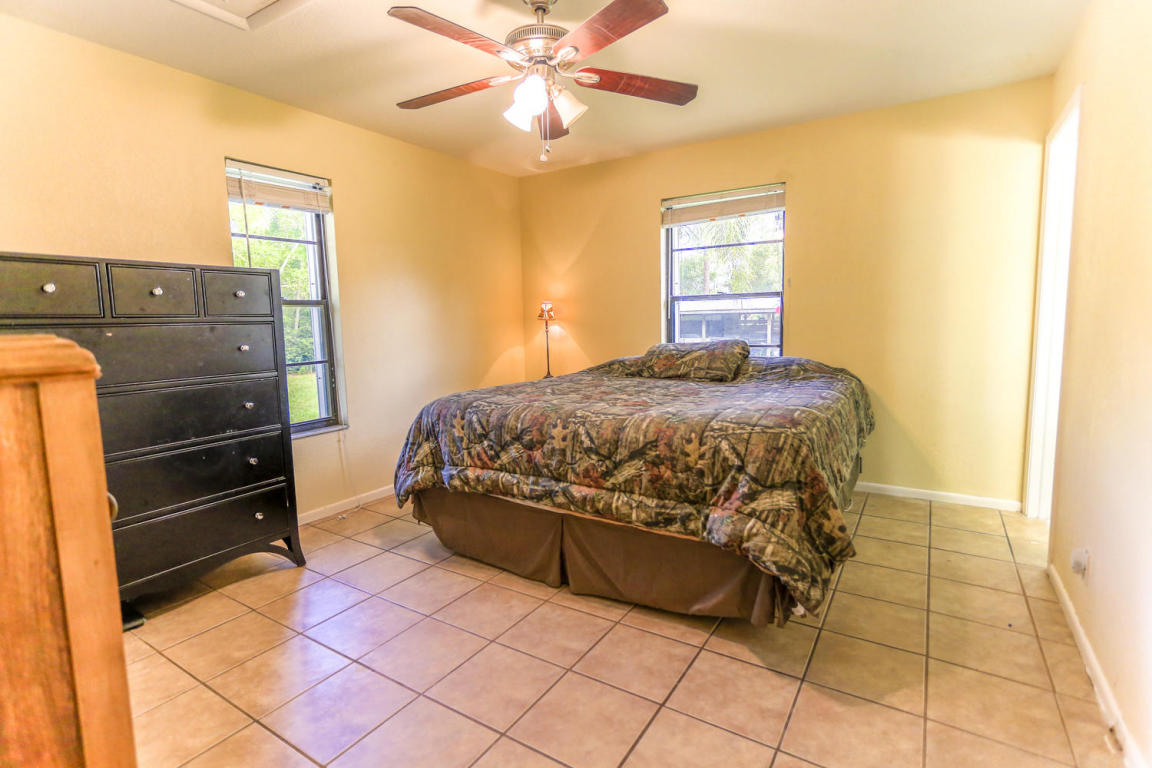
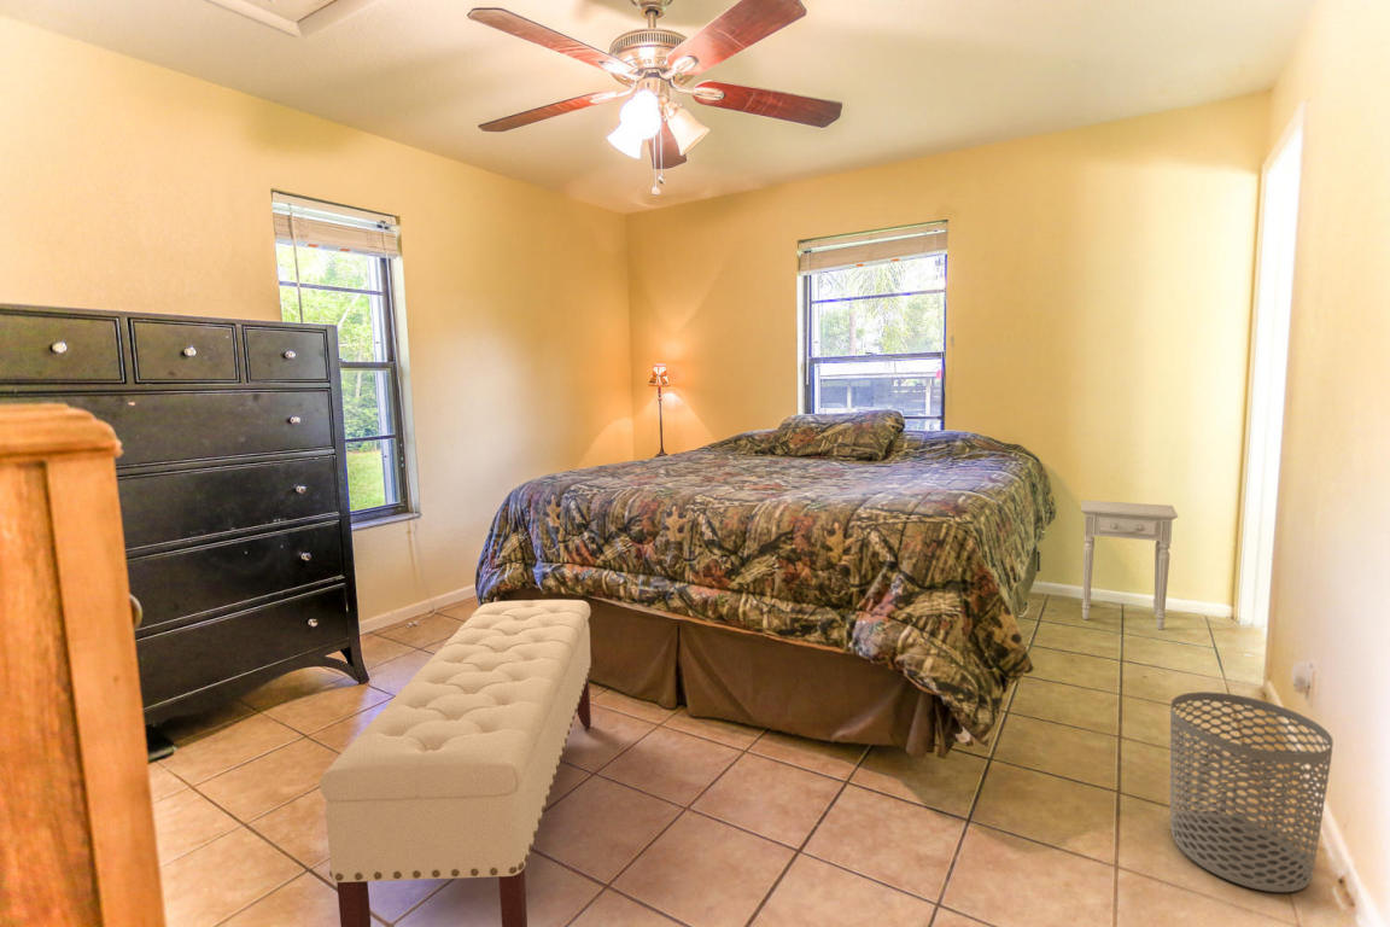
+ bench [319,599,592,927]
+ nightstand [1080,500,1179,631]
+ waste bin [1169,690,1334,893]
